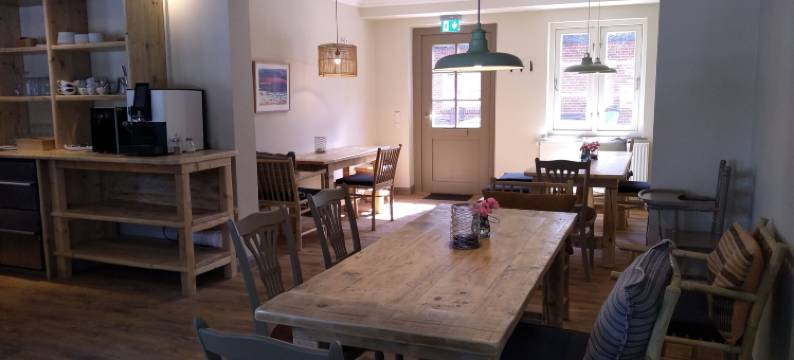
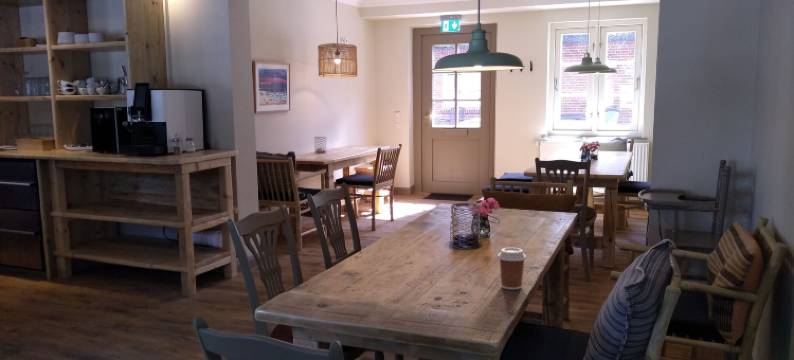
+ coffee cup [497,247,527,291]
